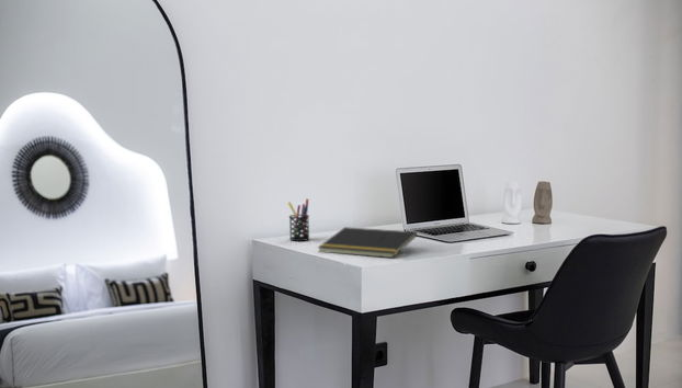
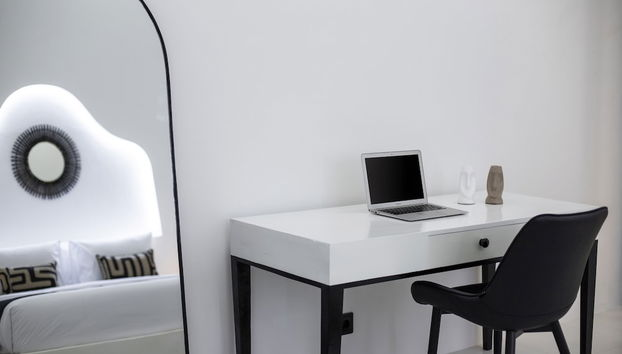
- pen holder [287,198,310,242]
- notepad [317,226,418,259]
